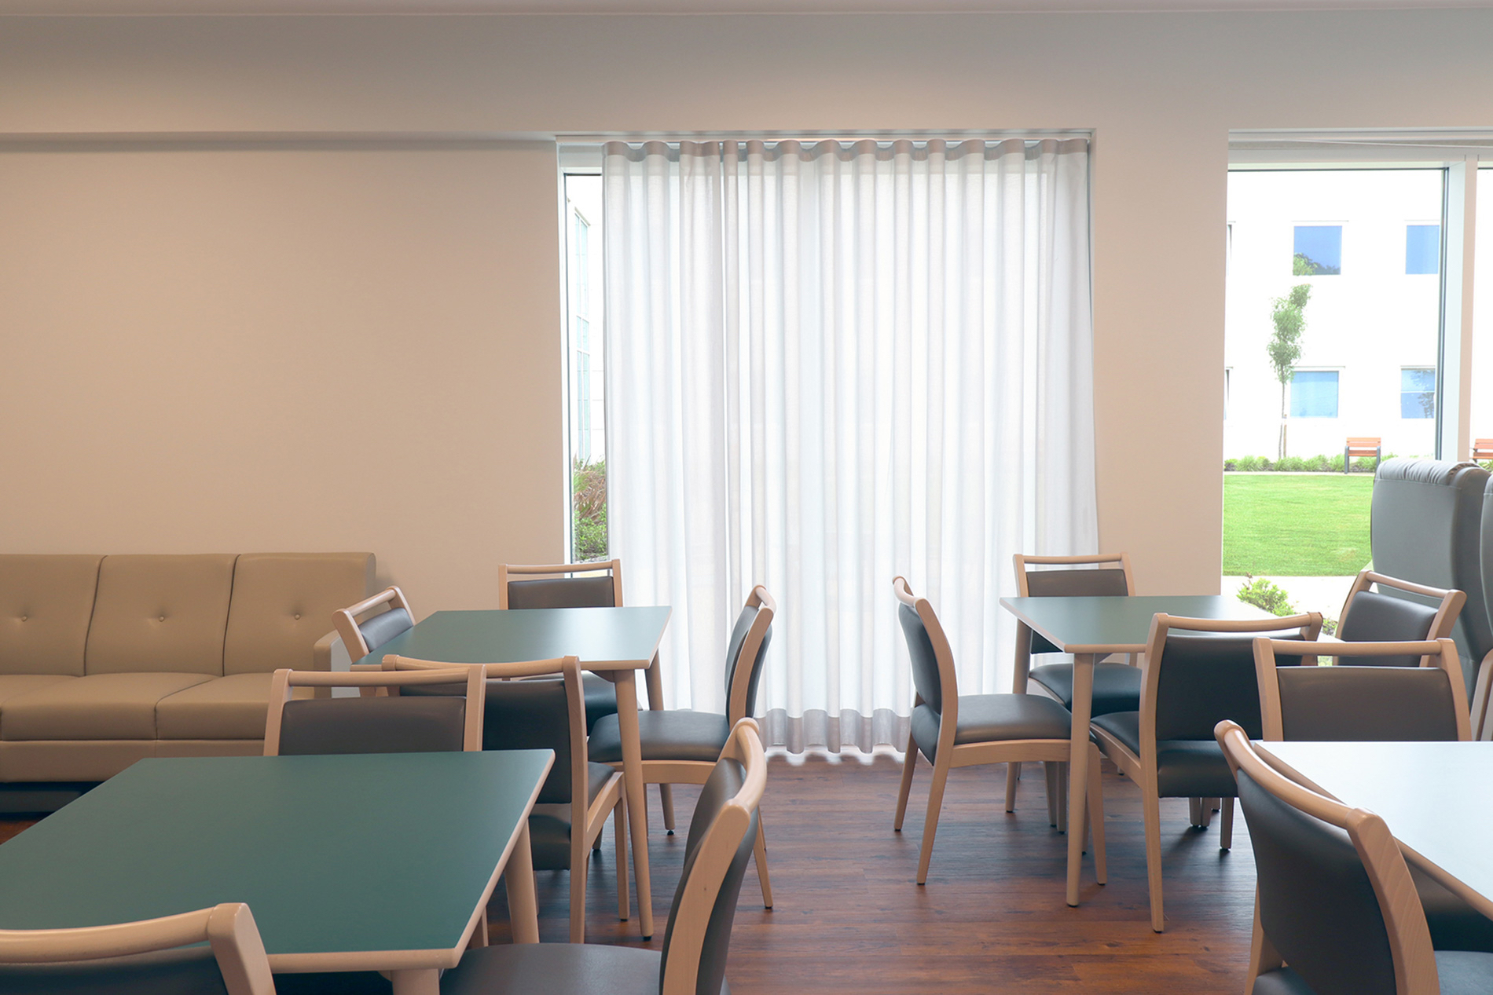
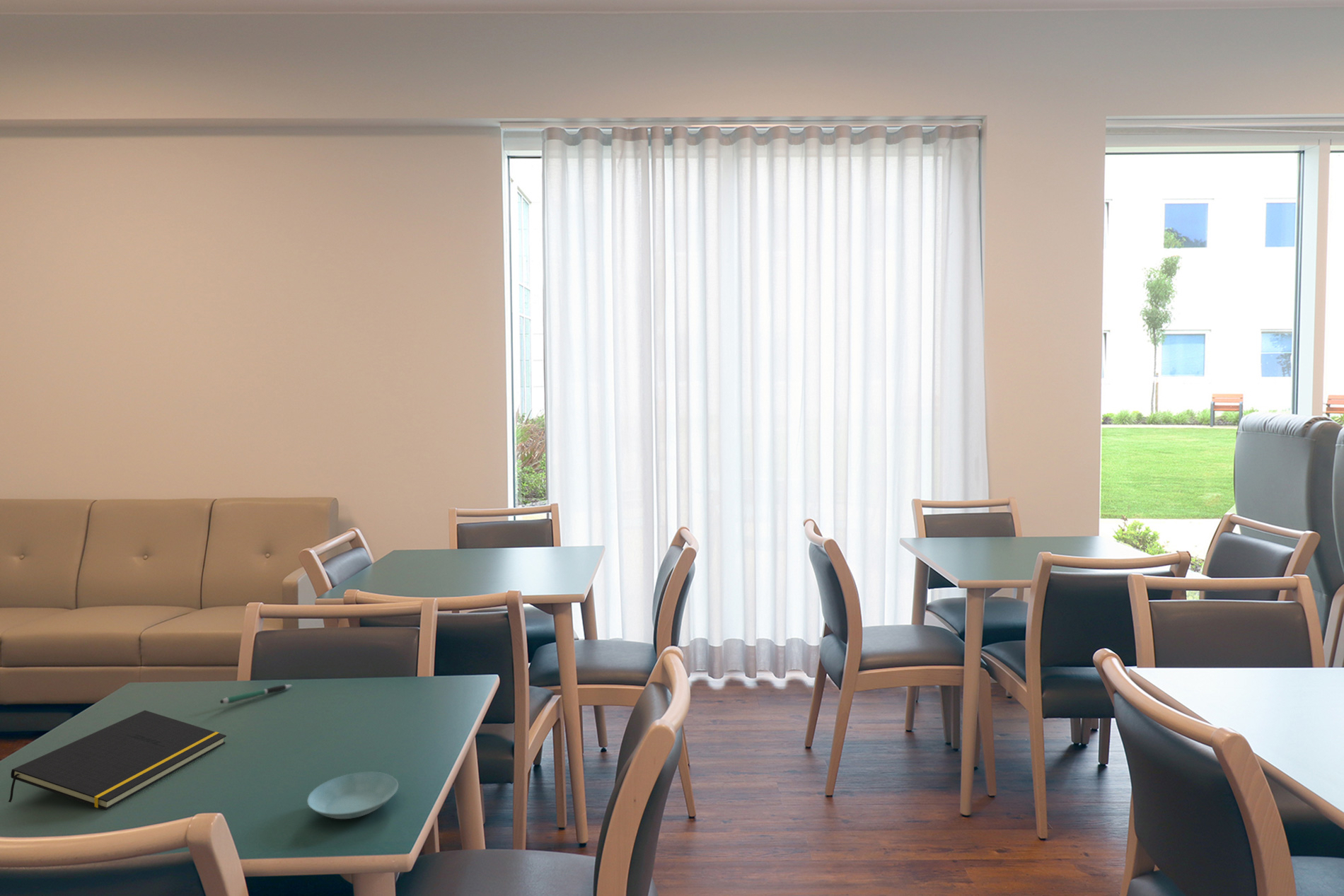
+ pen [219,684,292,705]
+ notepad [8,709,227,810]
+ saucer [306,772,399,820]
